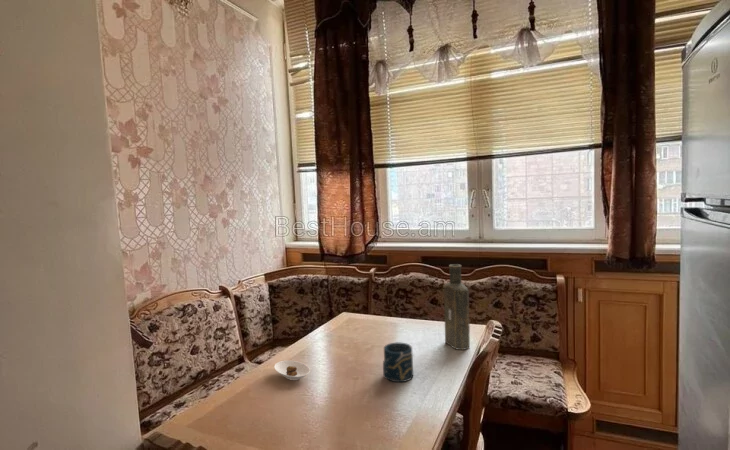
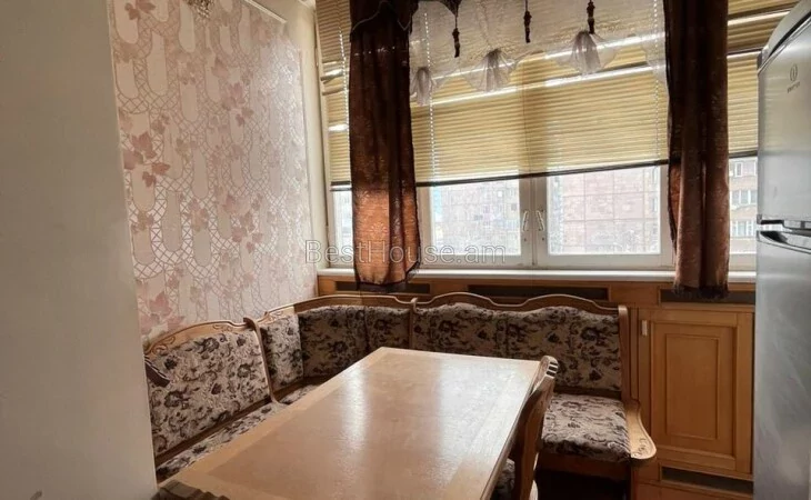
- cup [382,342,414,383]
- bottle [443,263,471,351]
- saucer [273,360,311,381]
